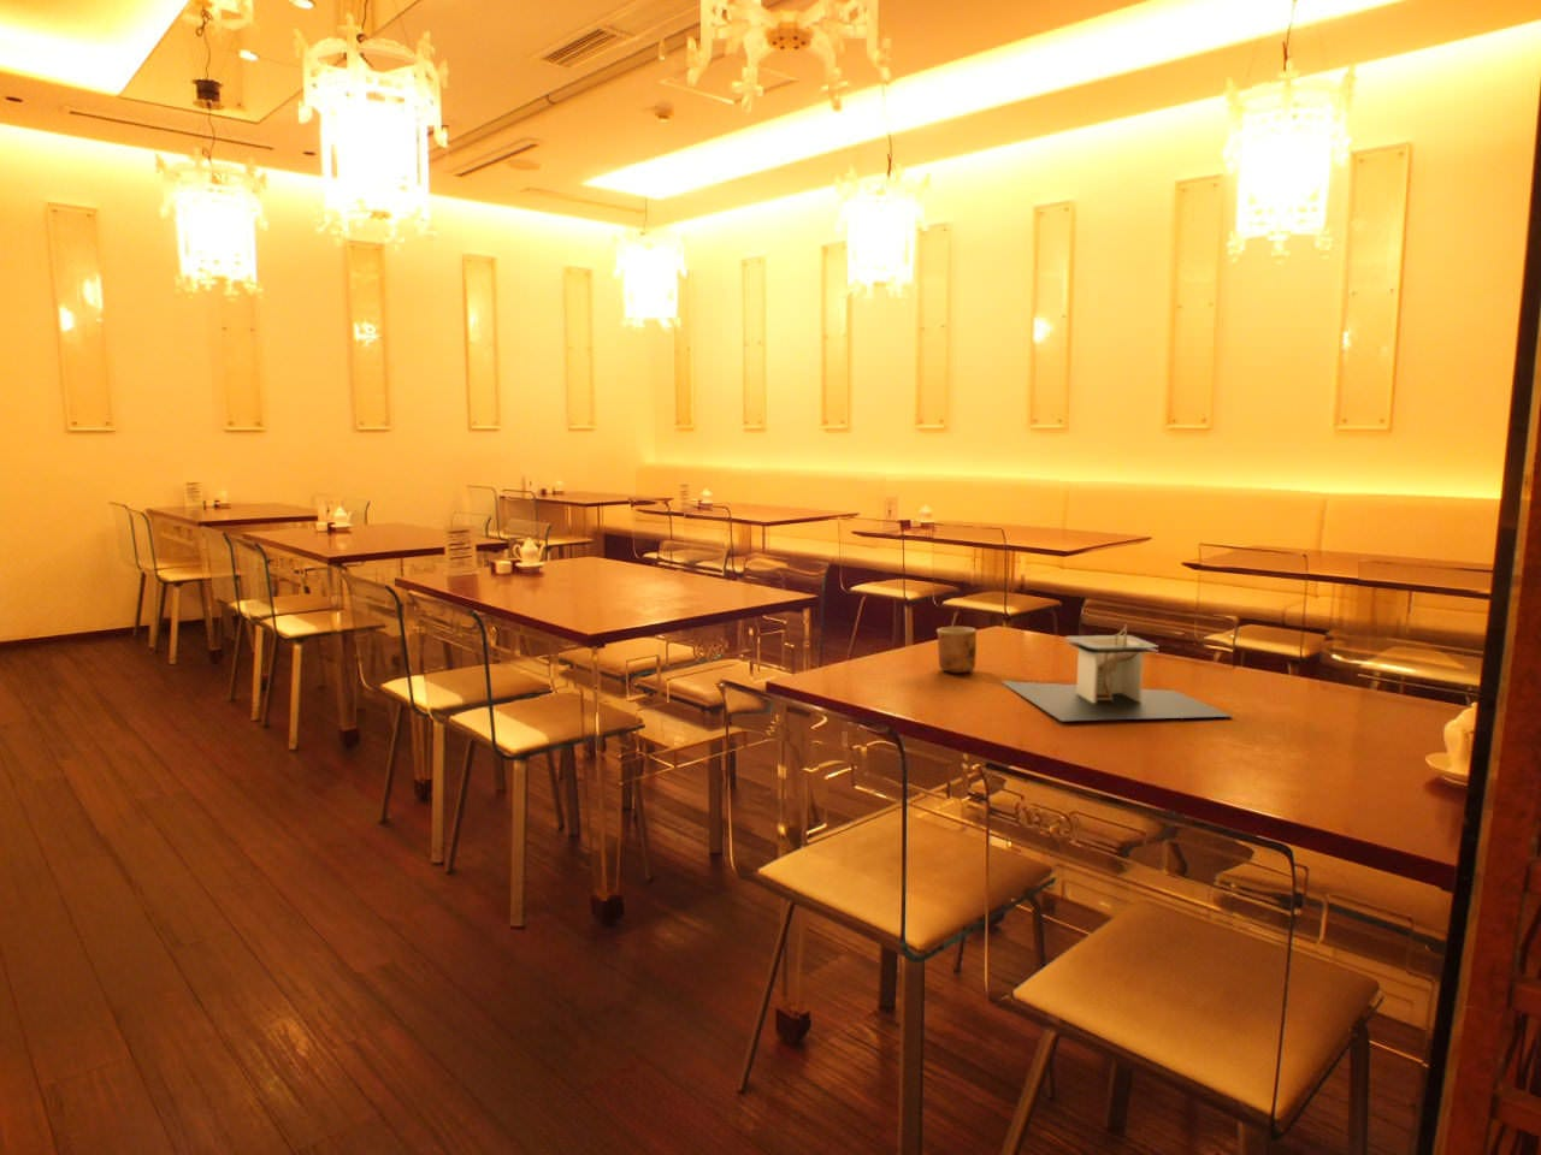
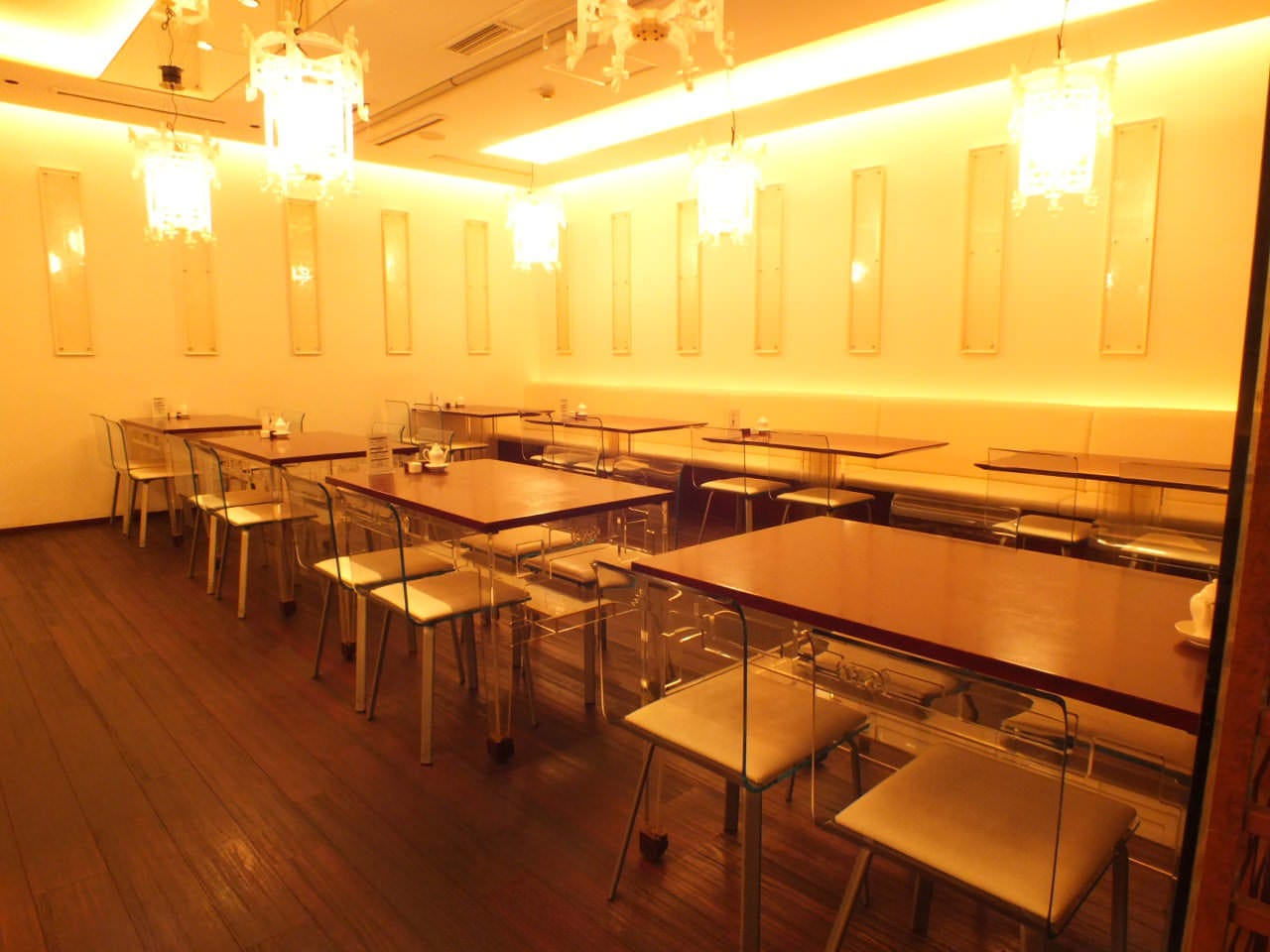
- architectural model [1000,625,1232,722]
- cup [936,626,978,673]
